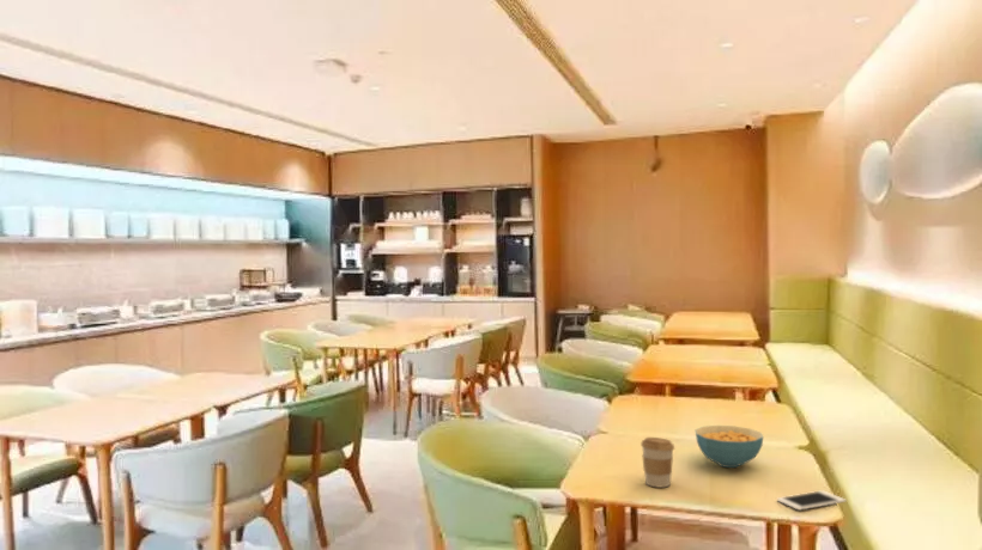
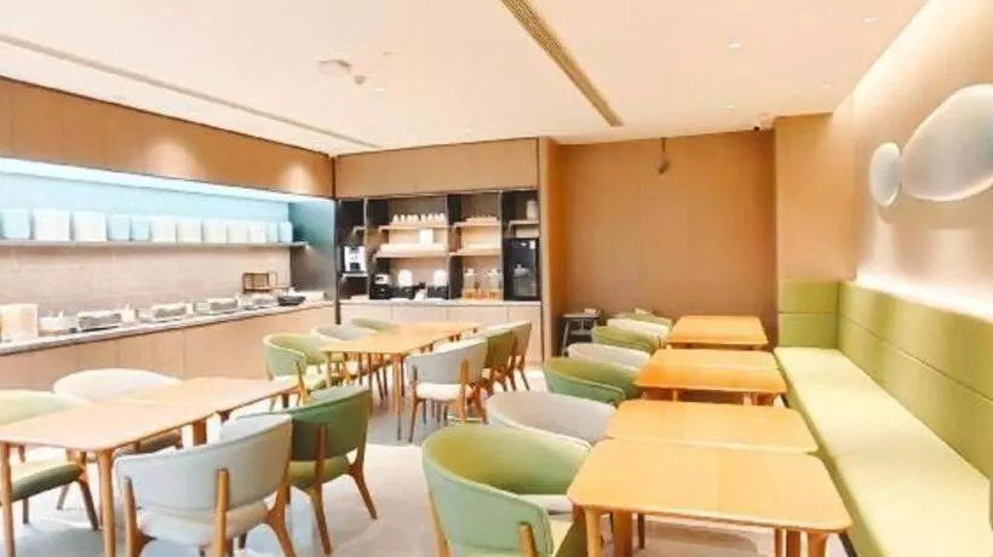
- coffee cup [639,436,675,489]
- cell phone [776,489,847,512]
- cereal bowl [695,424,764,469]
